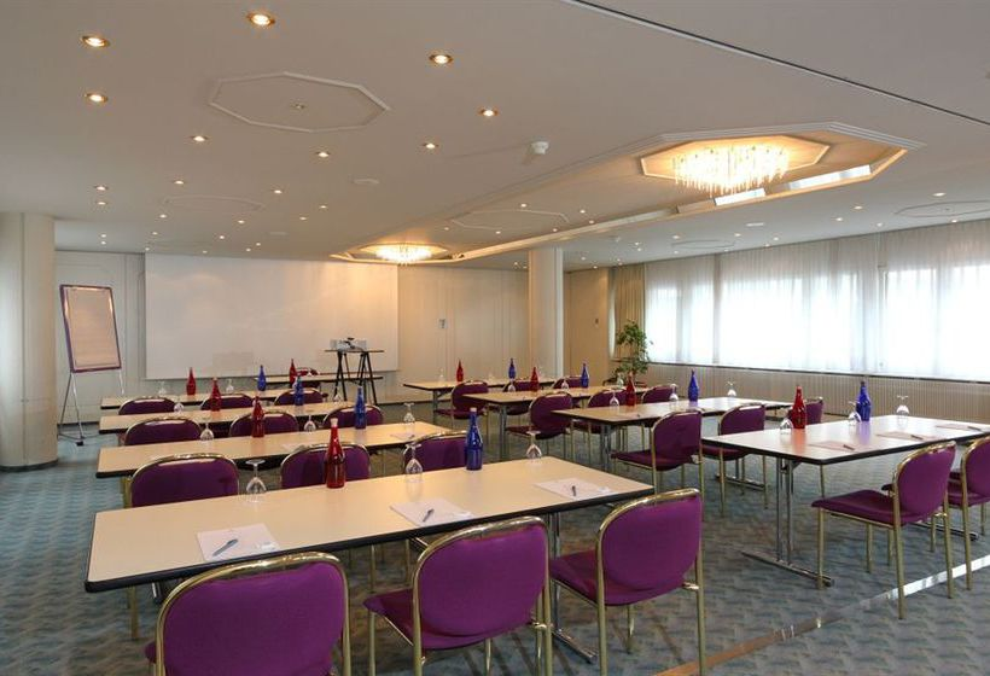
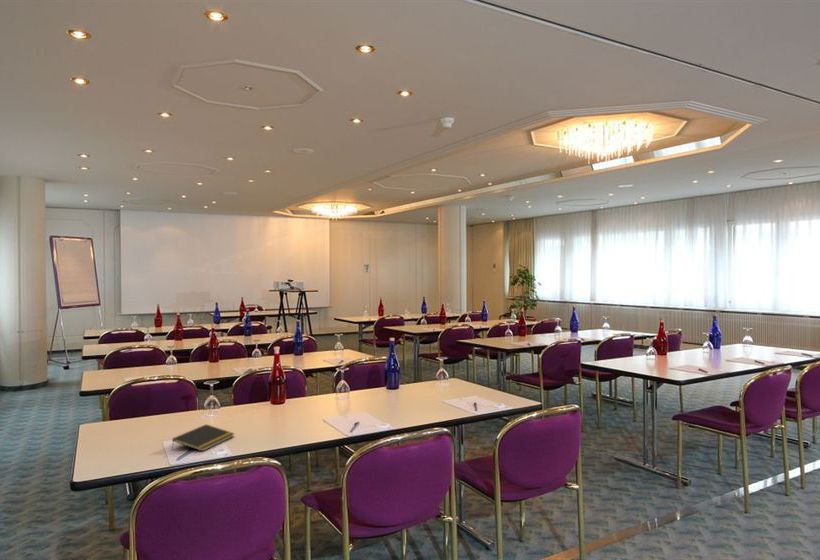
+ notepad [171,423,235,452]
